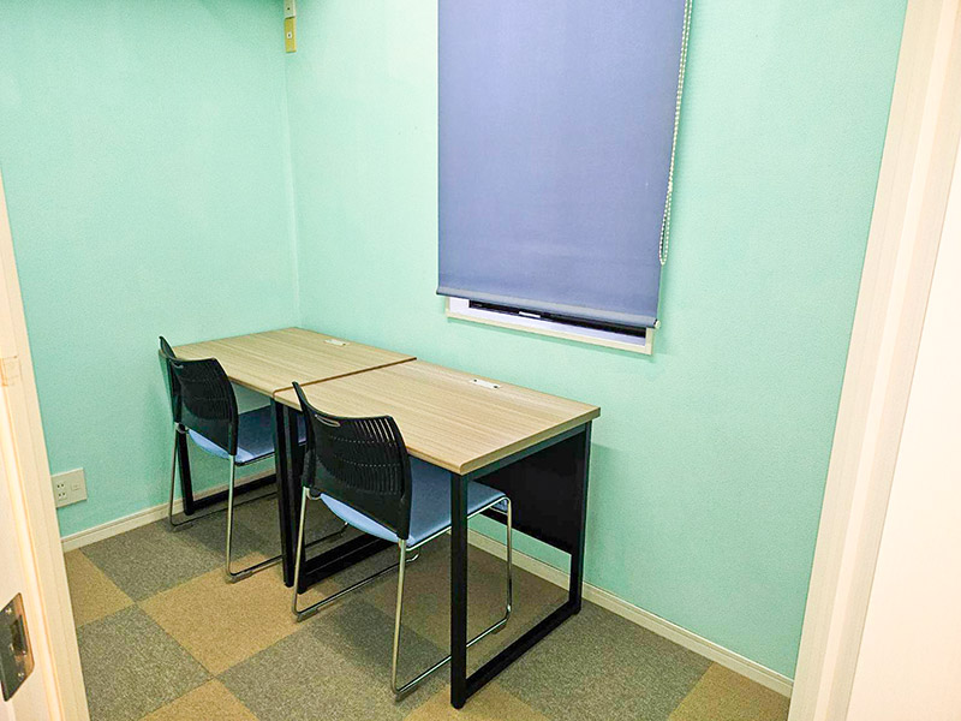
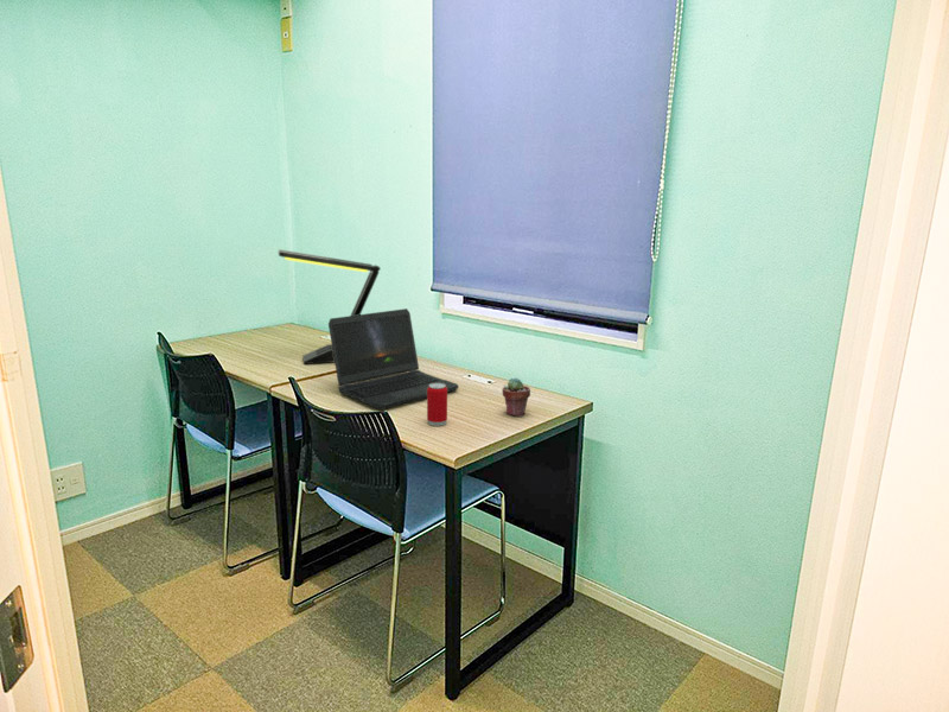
+ laptop computer [327,307,460,411]
+ potted succulent [501,377,531,418]
+ desk lamp [278,248,382,365]
+ beverage can [426,383,448,427]
